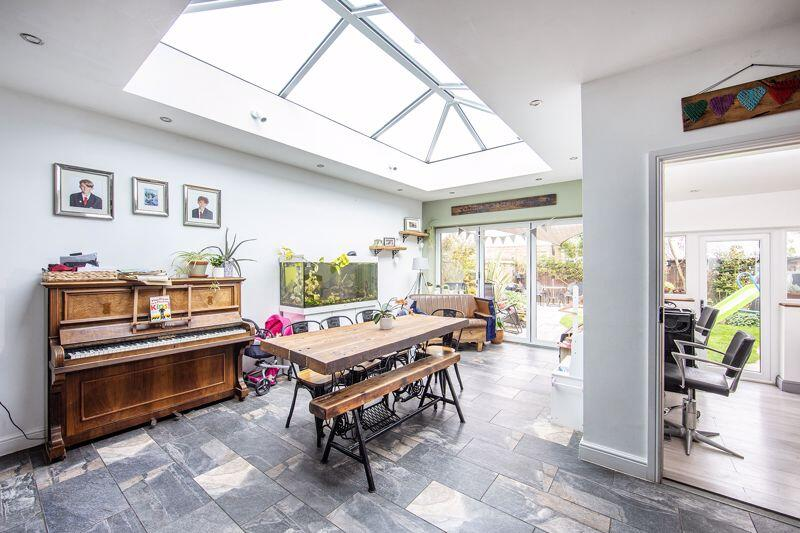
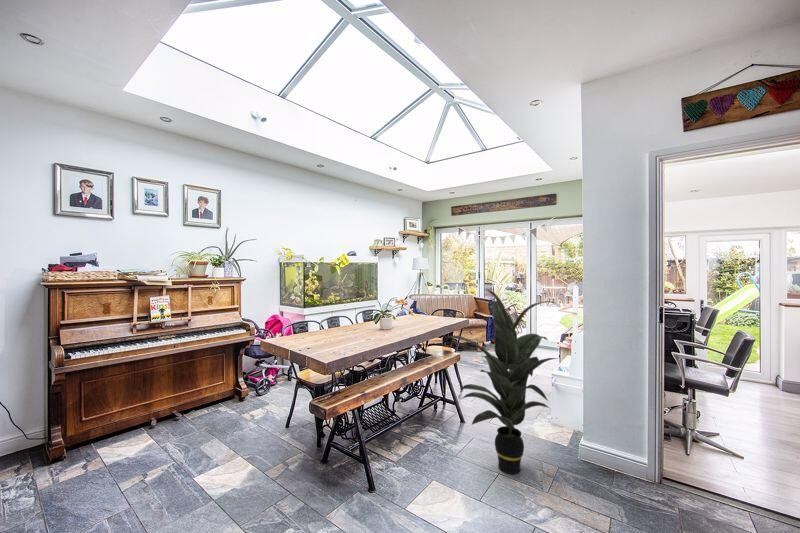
+ indoor plant [444,289,561,475]
